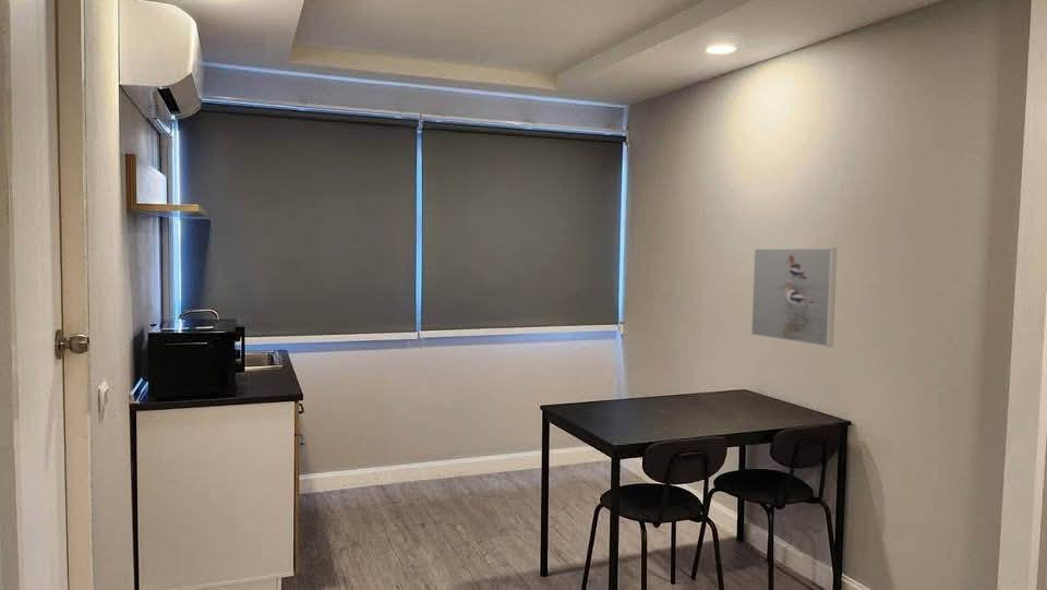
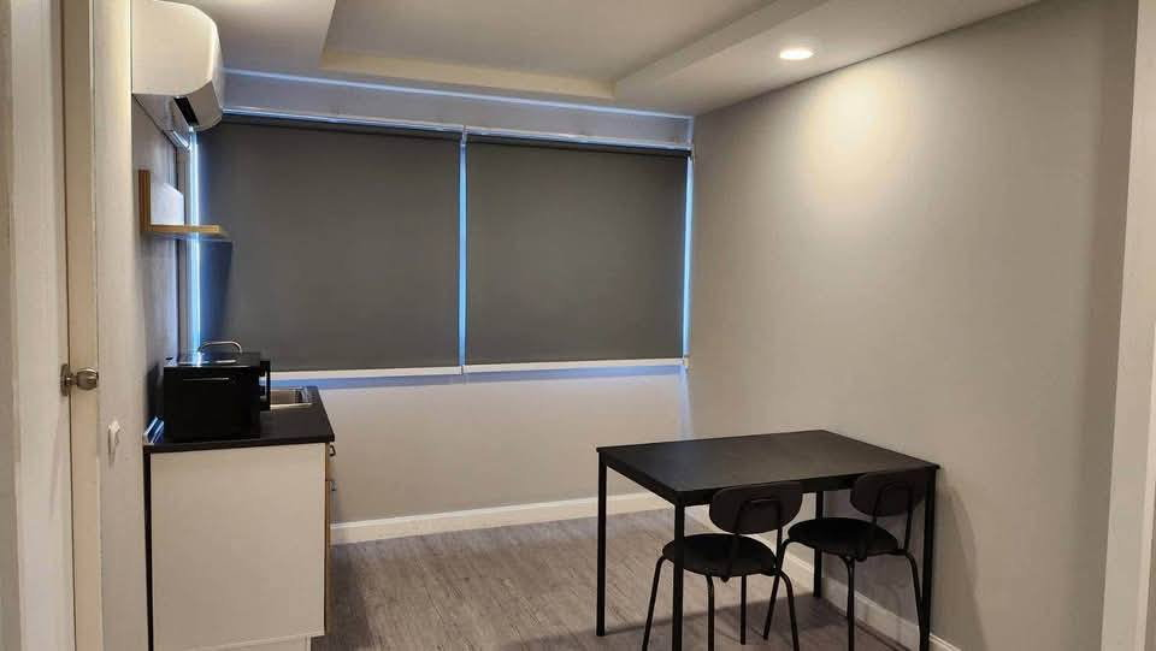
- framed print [750,246,838,348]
